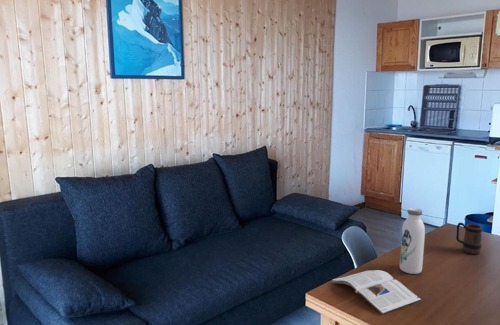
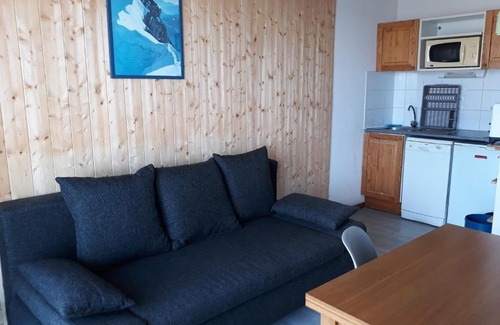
- magazine [331,269,422,315]
- mug [455,222,483,255]
- water bottle [399,207,426,275]
